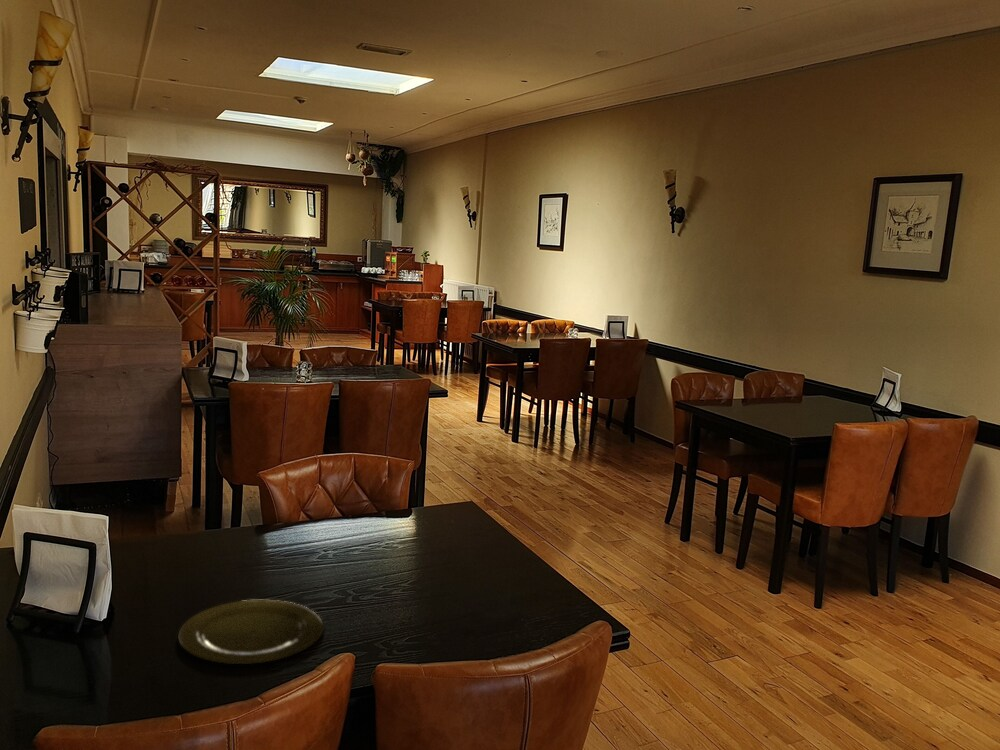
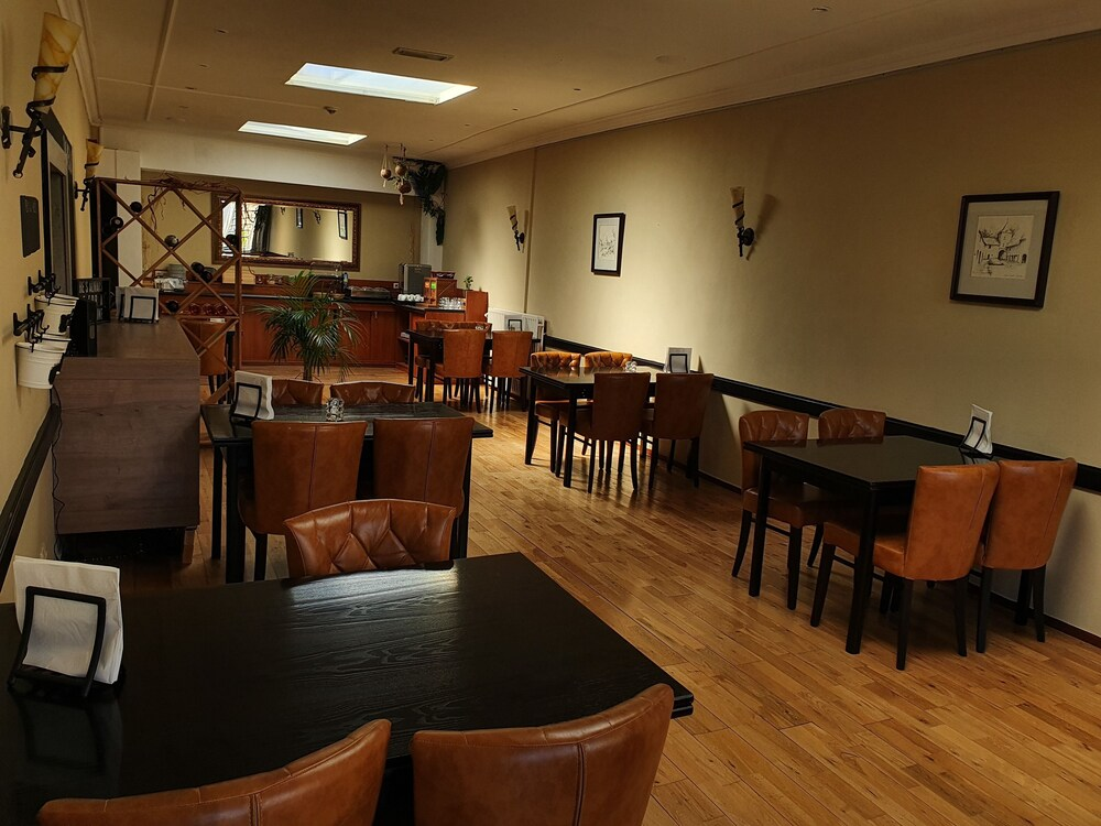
- plate [177,599,324,665]
